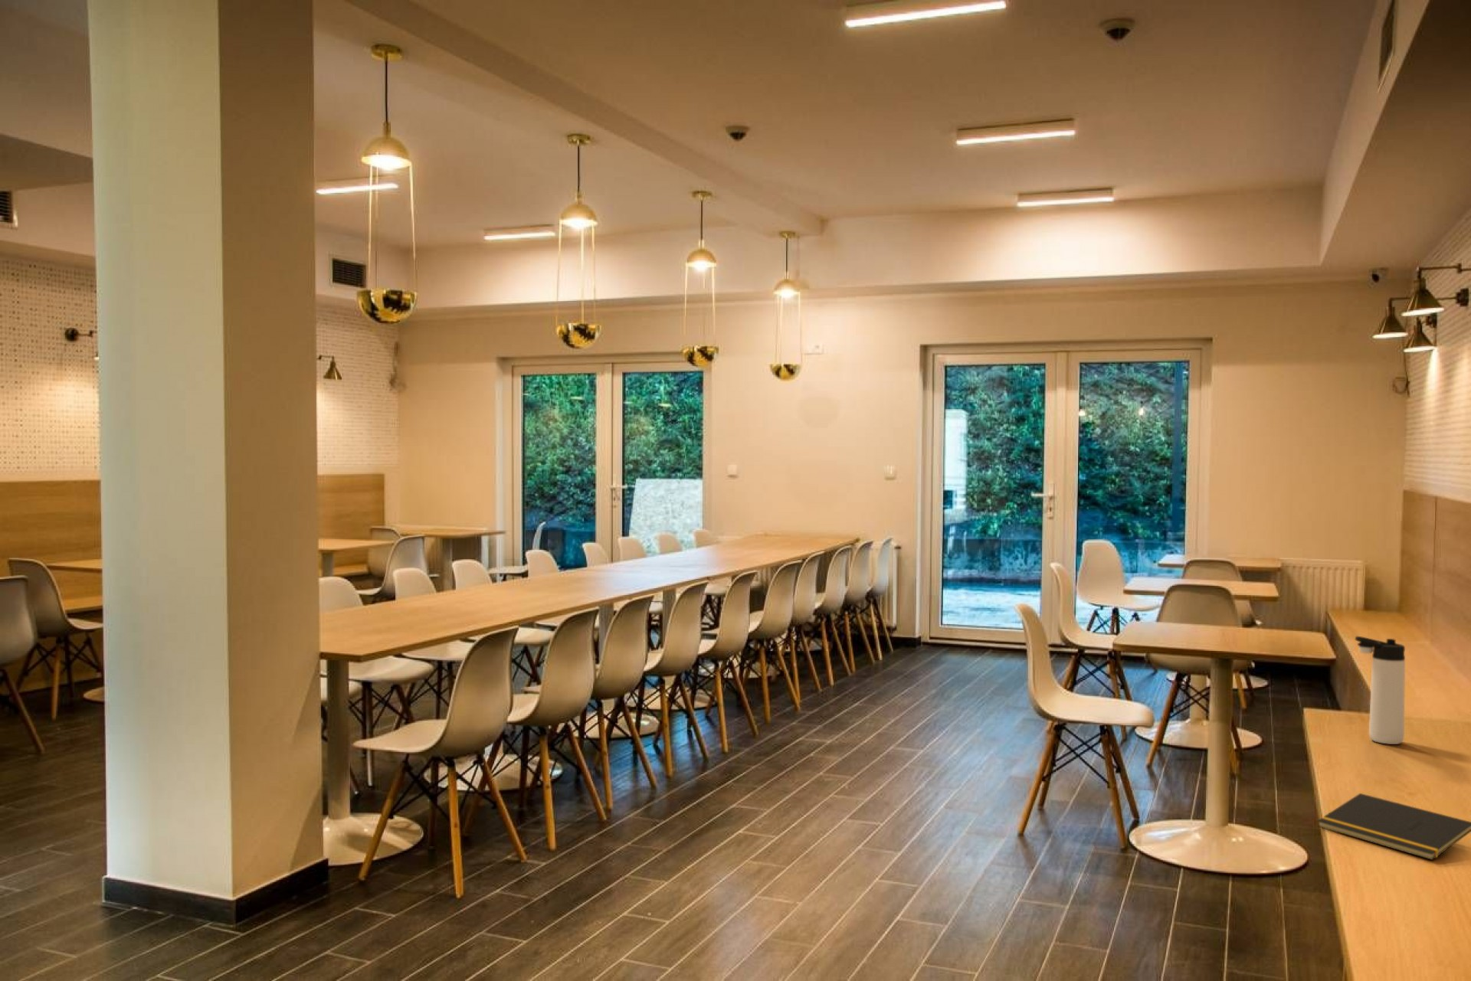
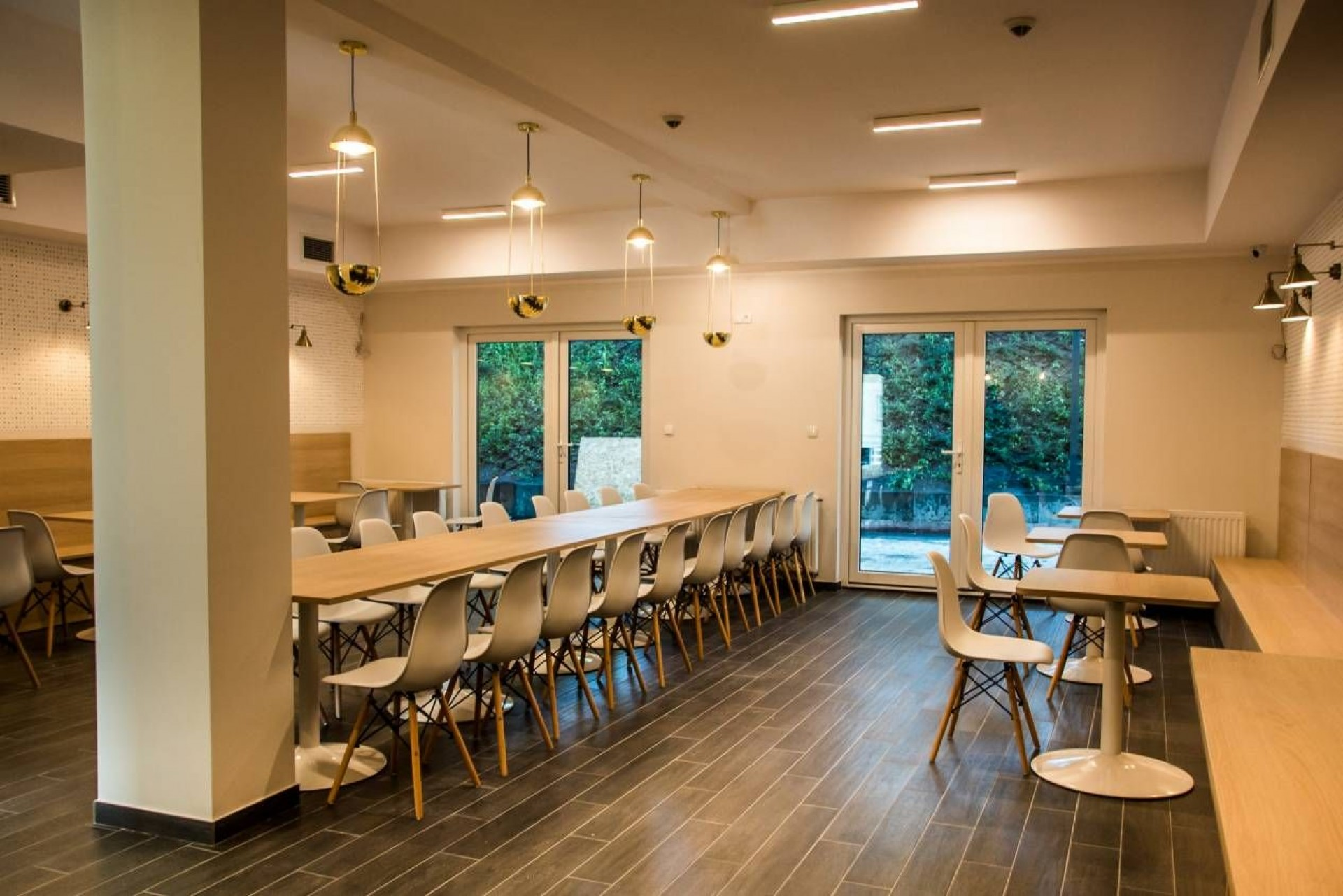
- thermos bottle [1355,636,1406,746]
- notepad [1317,793,1471,861]
